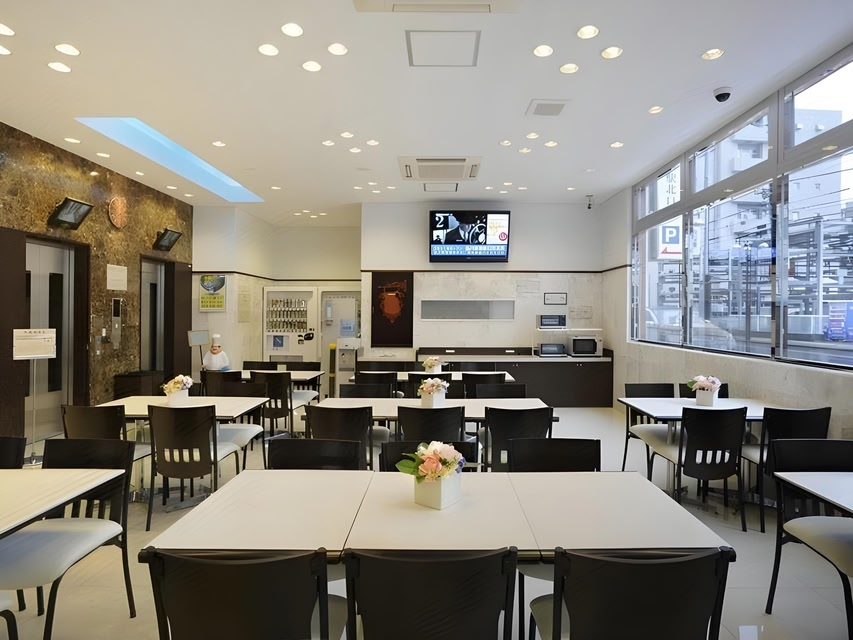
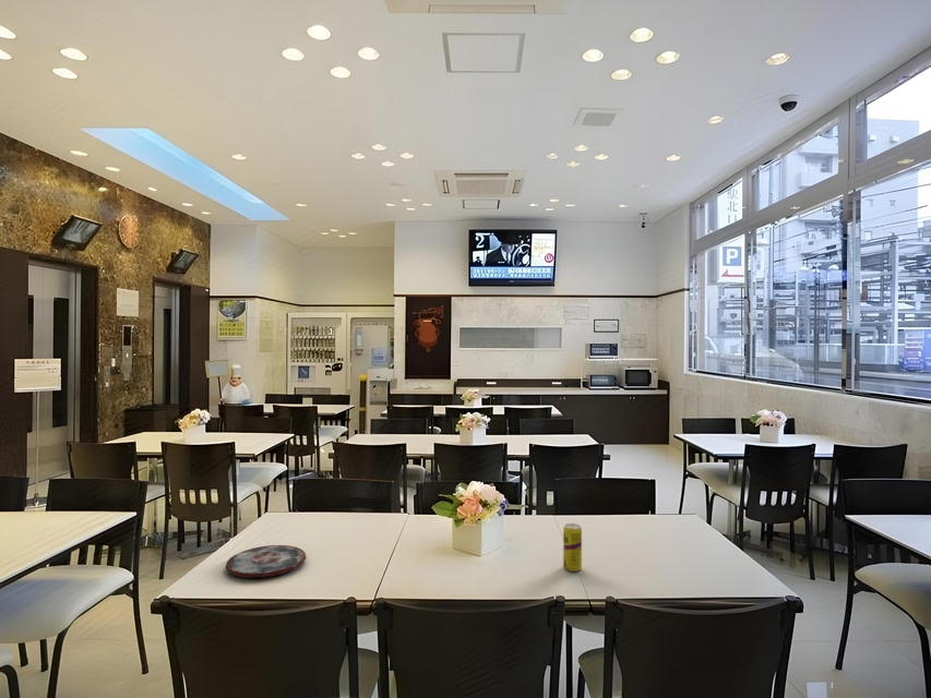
+ plate [225,544,307,578]
+ beverage can [562,522,583,573]
